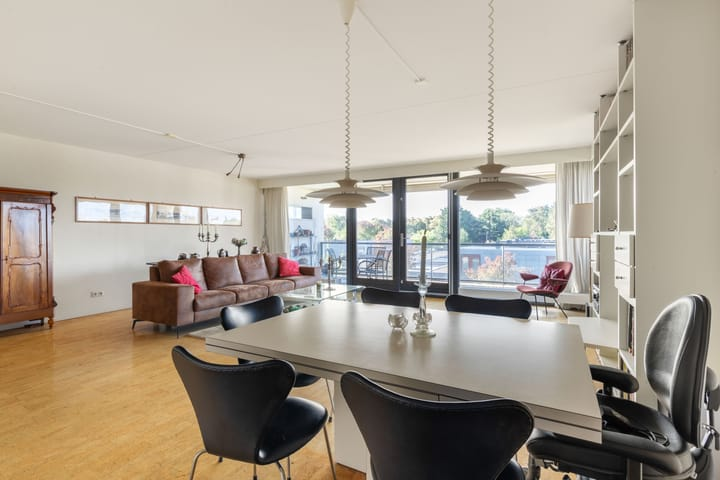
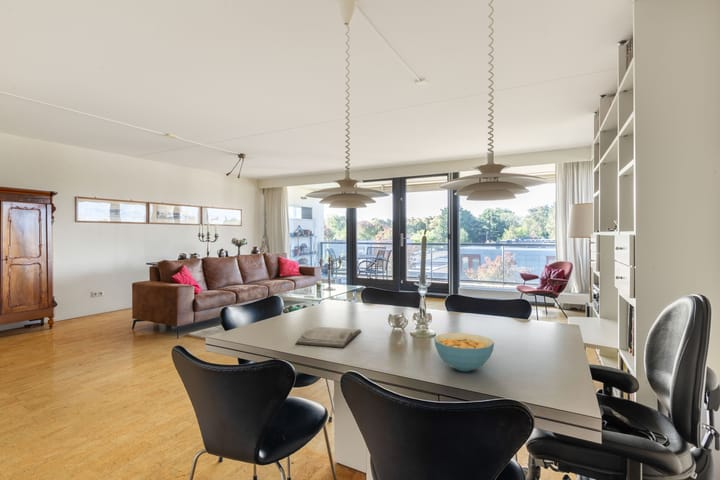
+ cereal bowl [433,332,495,372]
+ diary [294,326,362,349]
